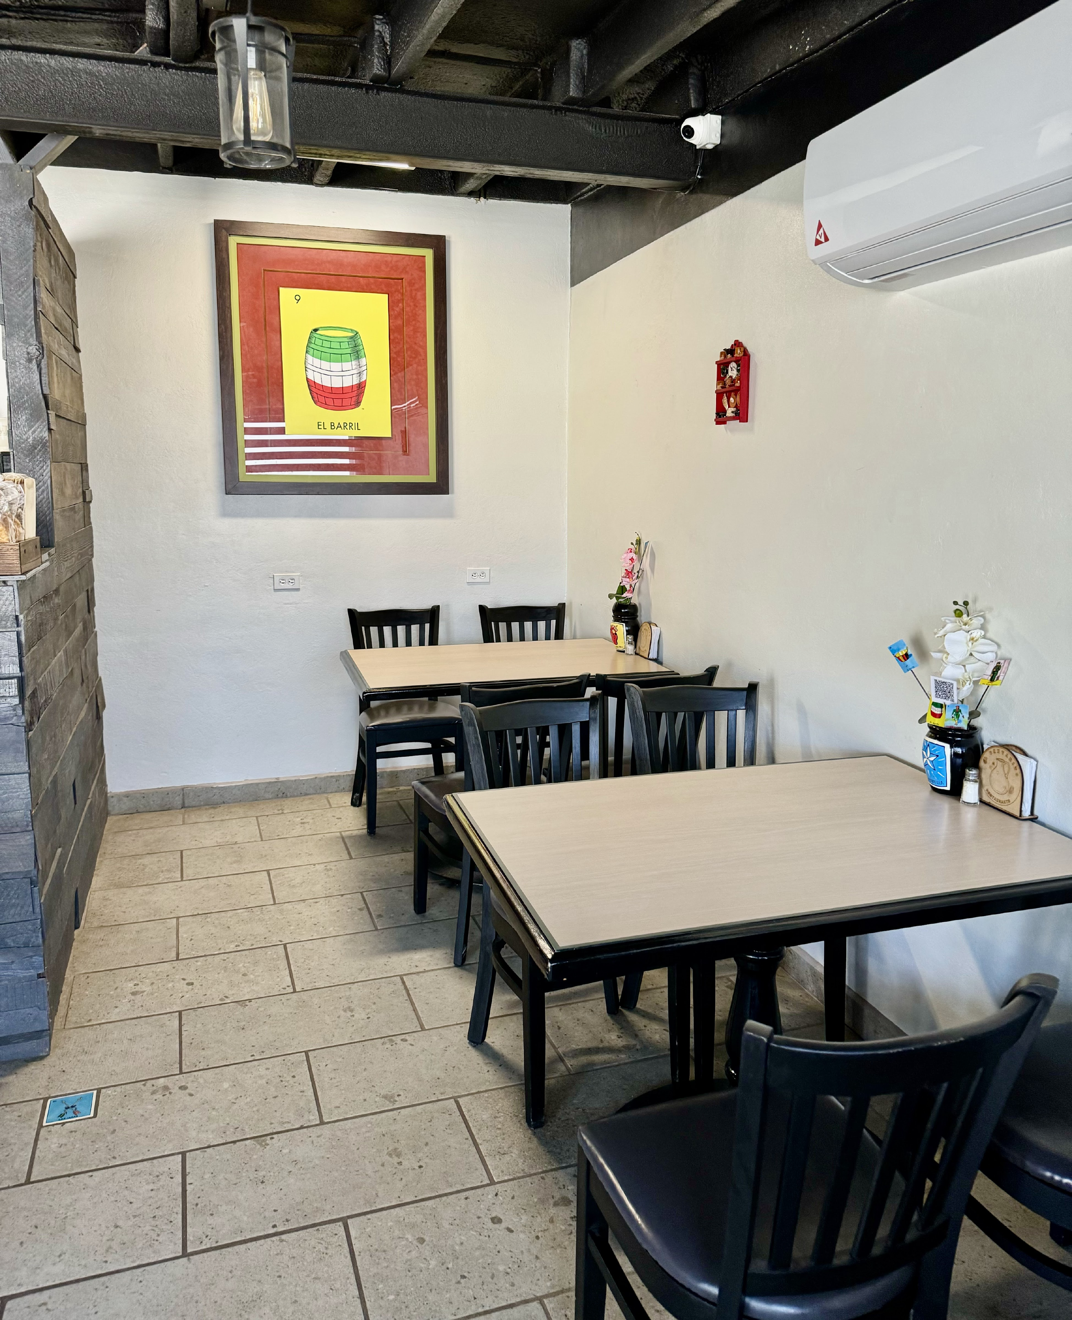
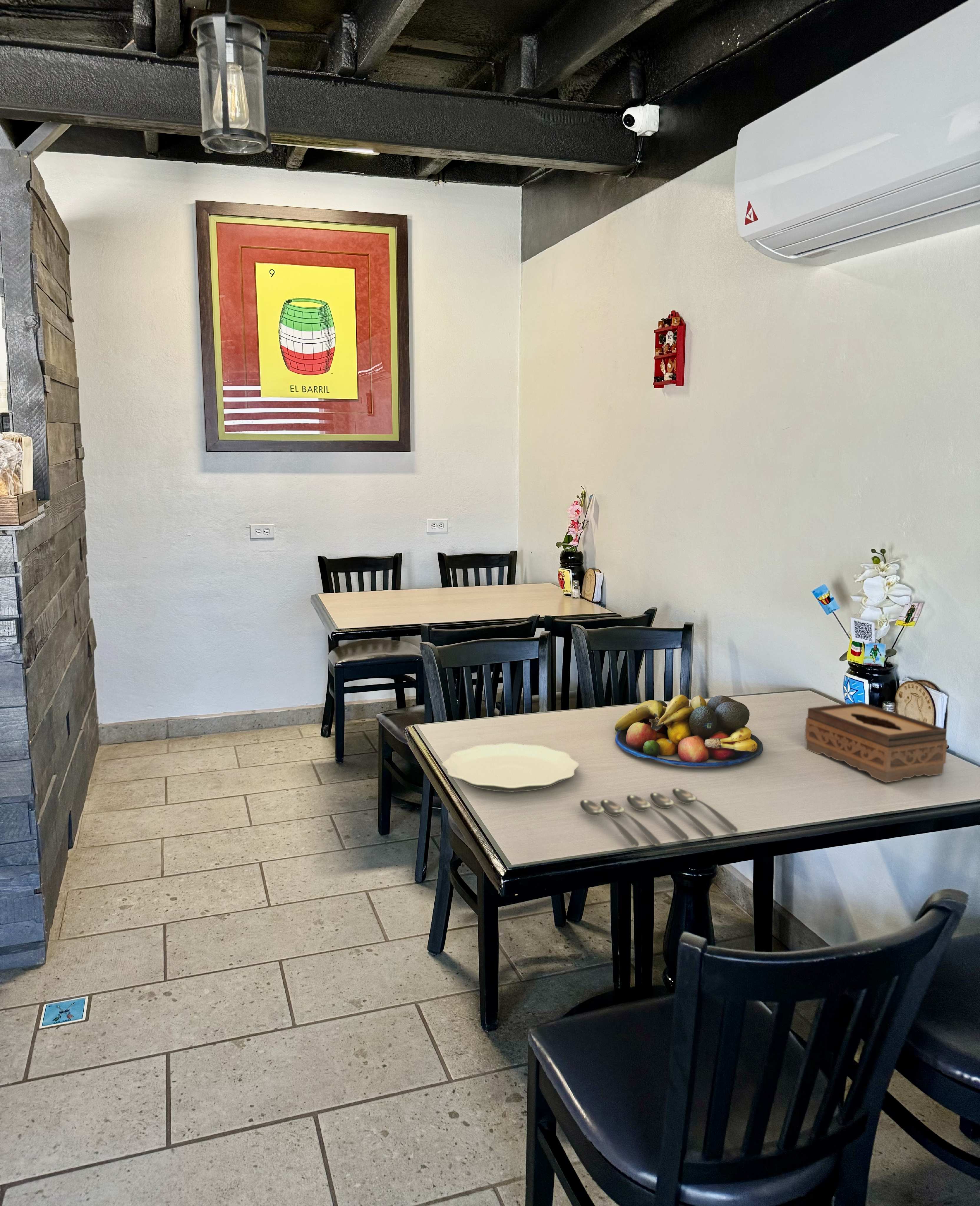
+ tissue box [804,702,948,783]
+ fruit bowl [615,694,763,767]
+ spoon [580,788,738,847]
+ plate [442,743,580,792]
